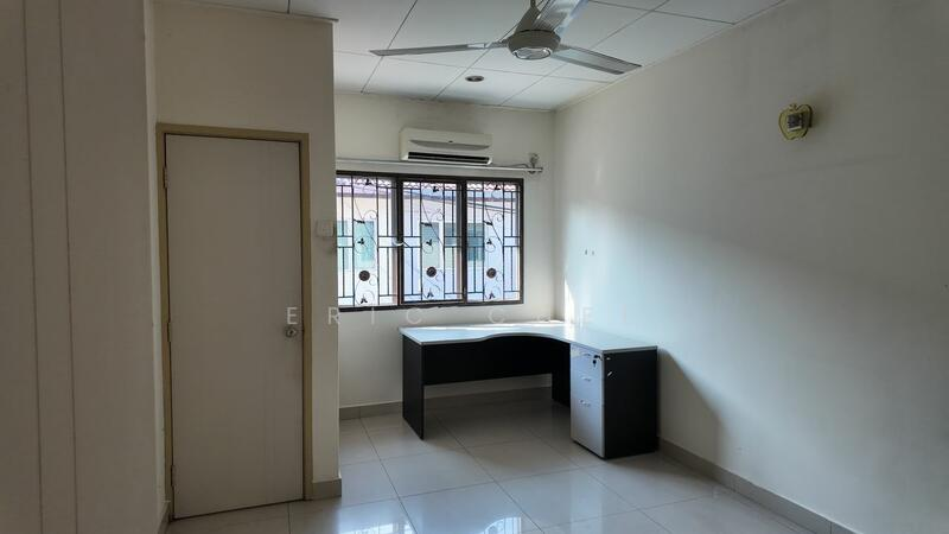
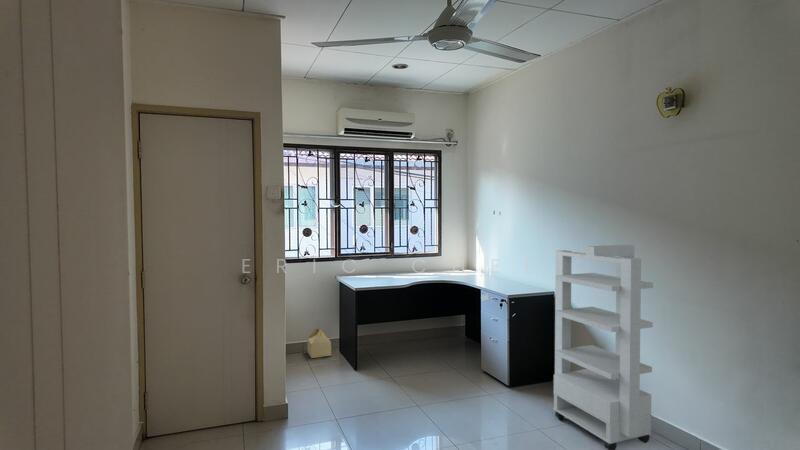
+ cardboard box [306,327,332,359]
+ storage cabinet [552,244,654,450]
